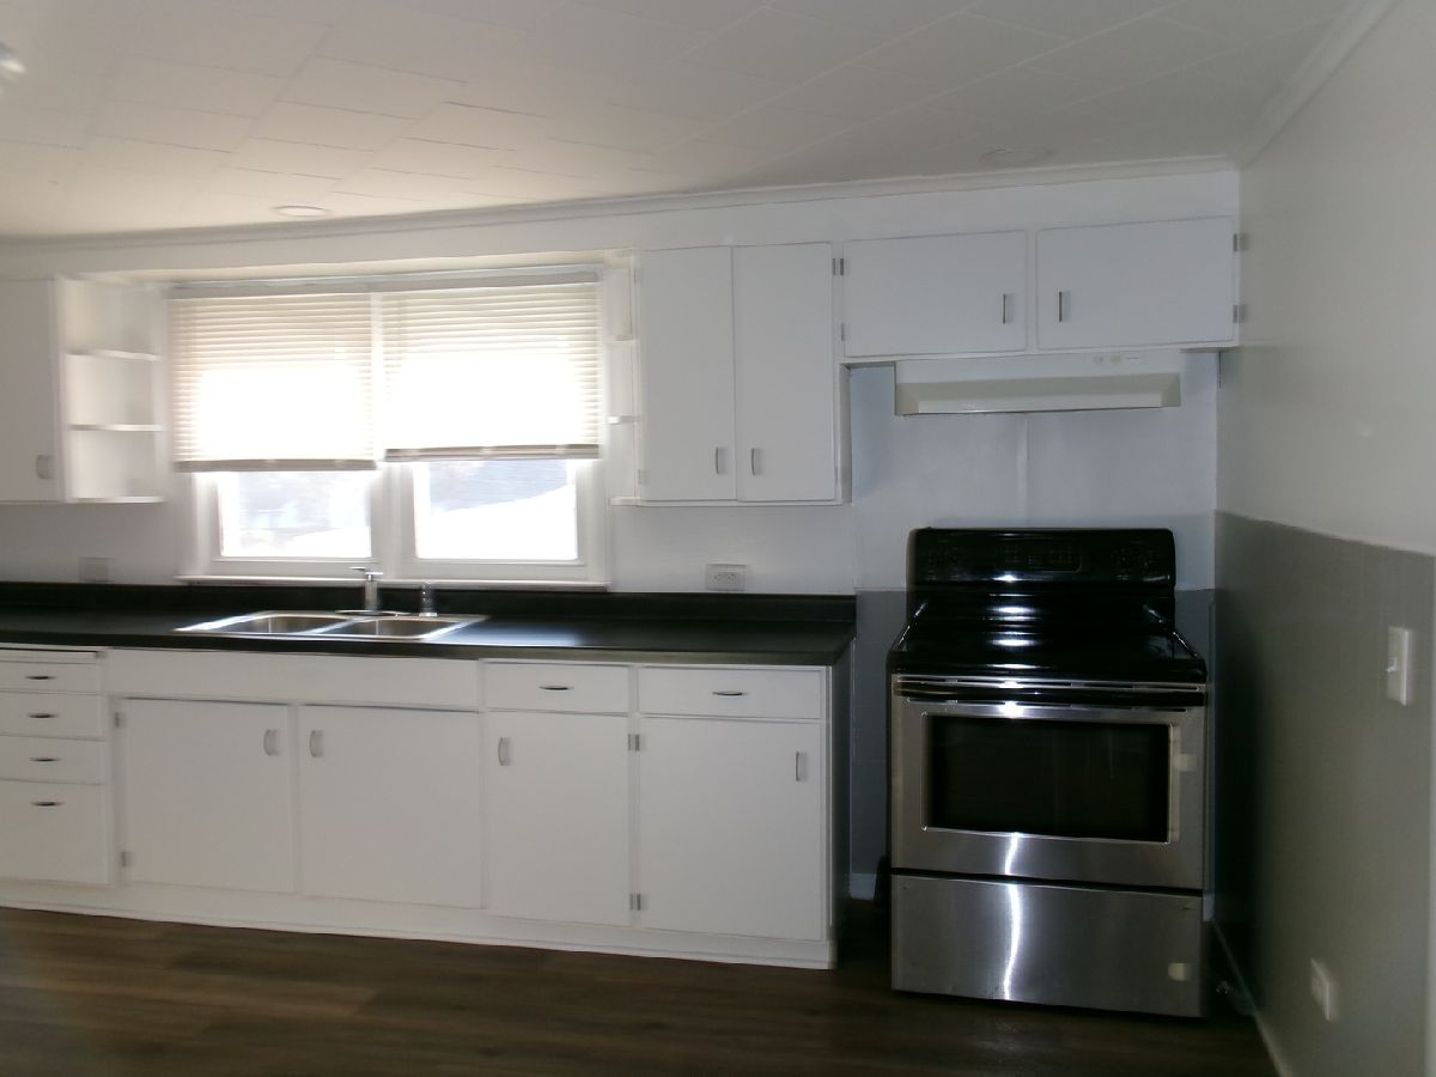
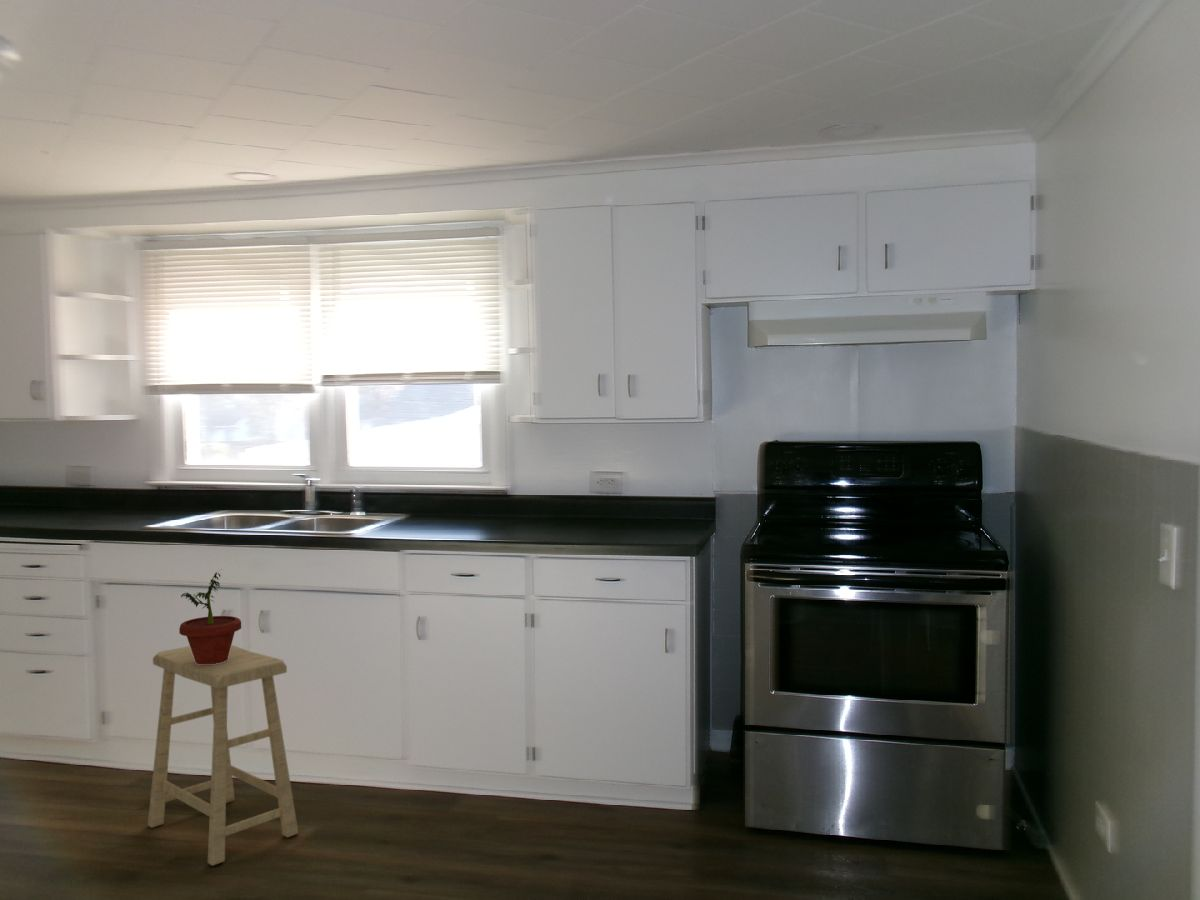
+ stool [147,644,299,867]
+ potted plant [178,568,242,664]
